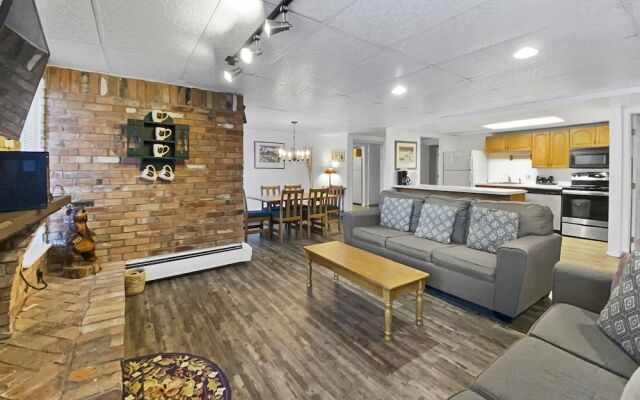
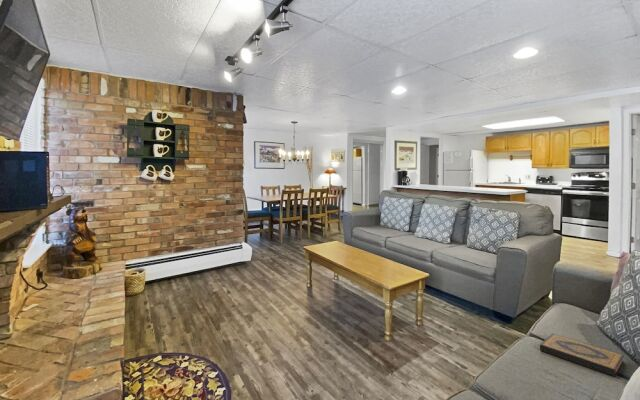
+ hardback book [539,332,625,378]
